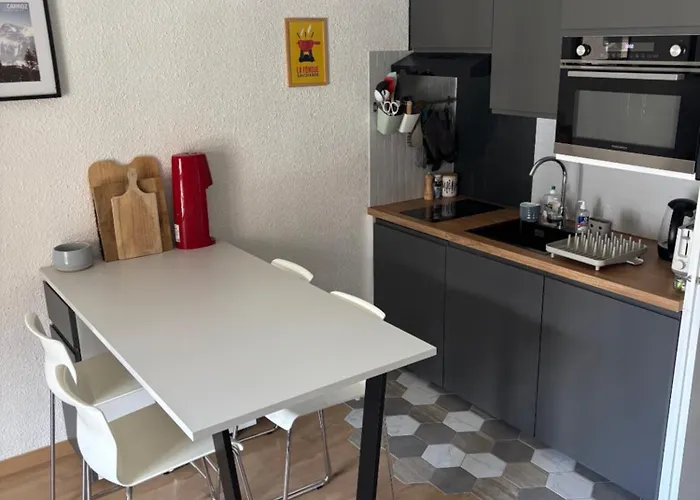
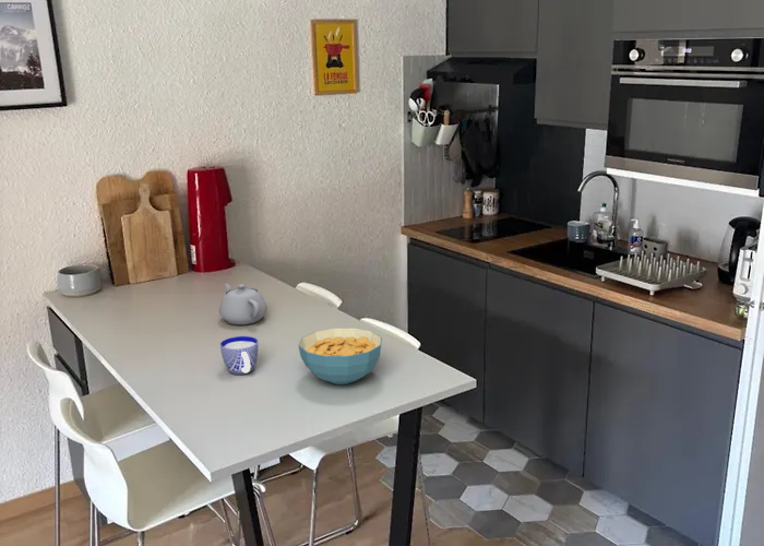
+ cereal bowl [297,327,383,385]
+ teapot [218,283,267,325]
+ cup [219,335,259,376]
